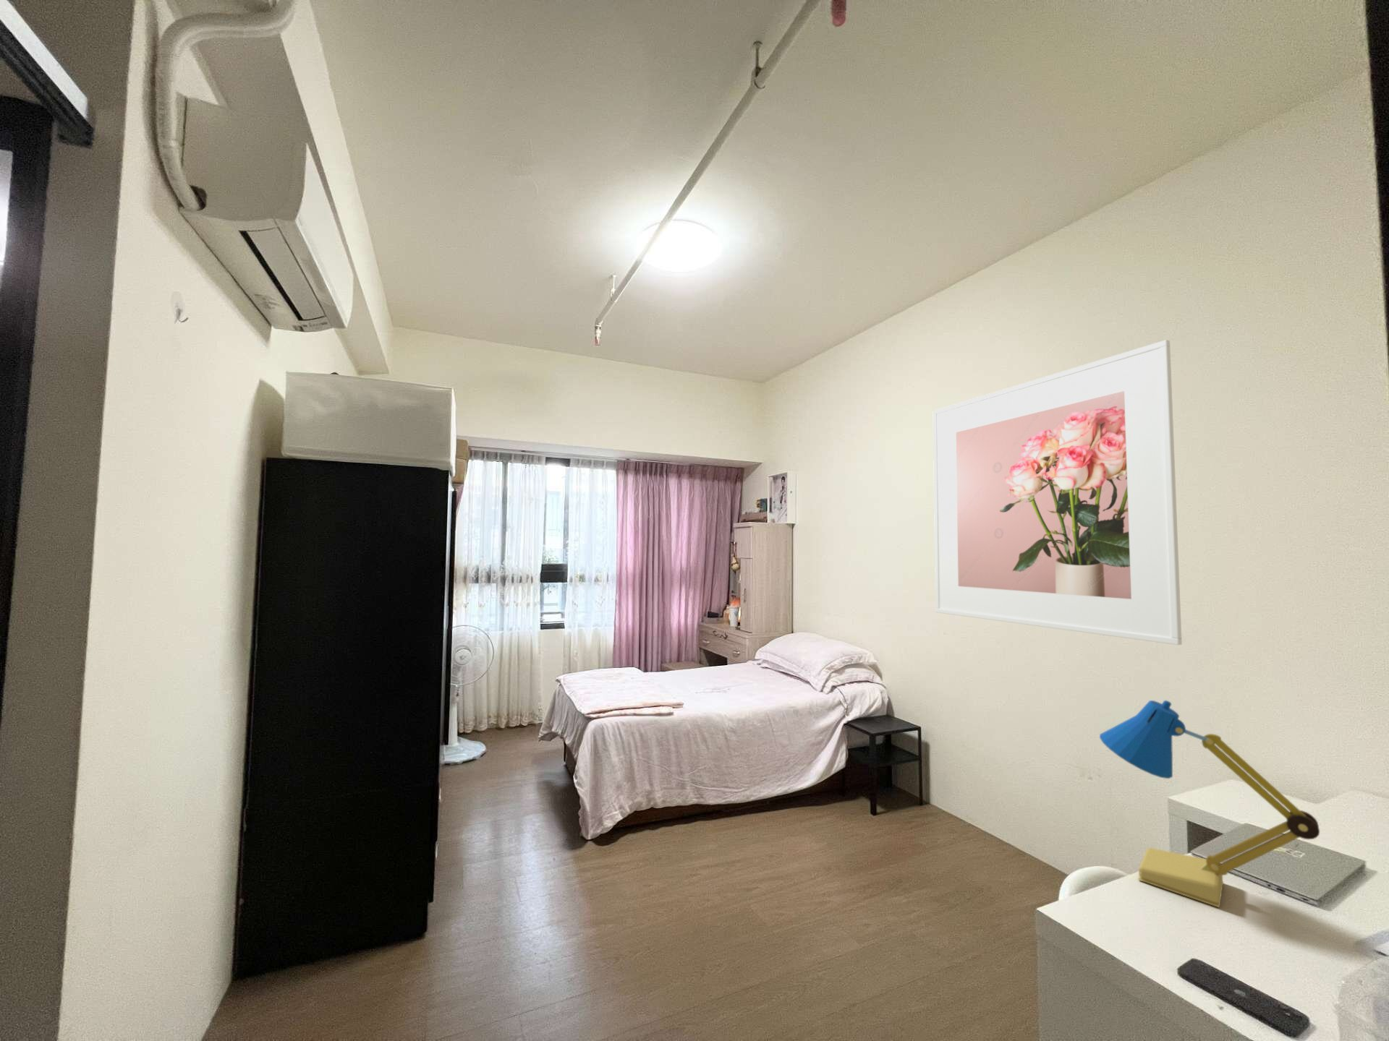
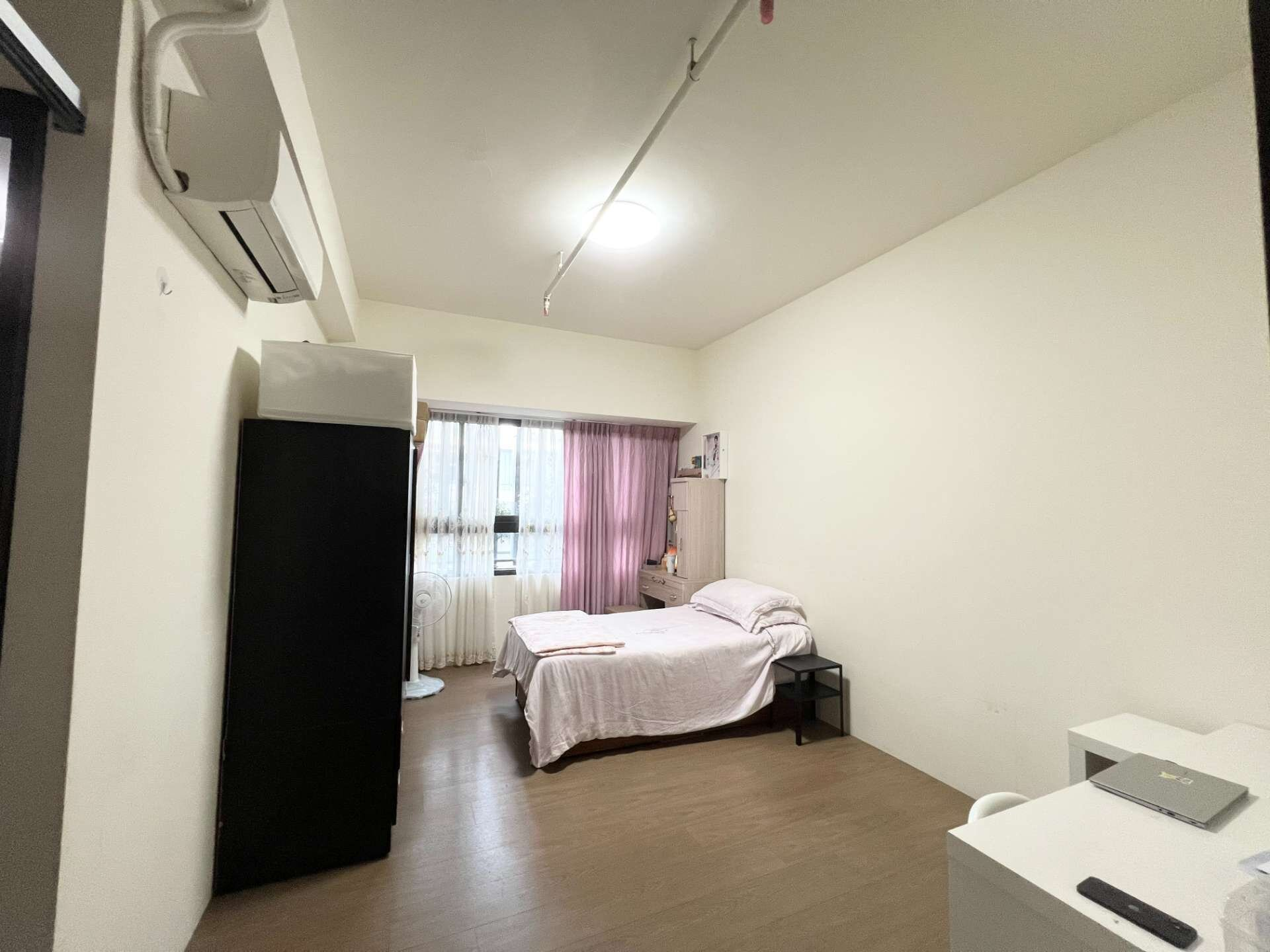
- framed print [933,339,1182,645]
- desk lamp [1099,700,1320,909]
